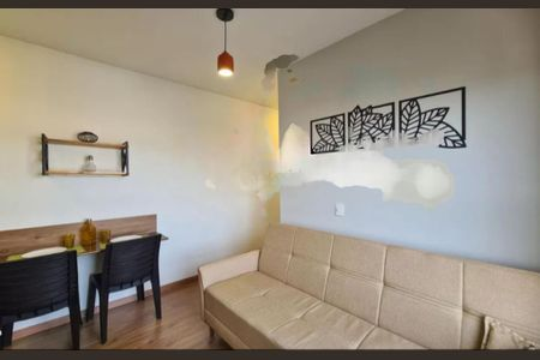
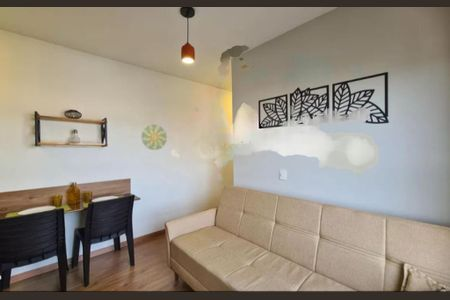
+ decorative plate [140,123,168,151]
